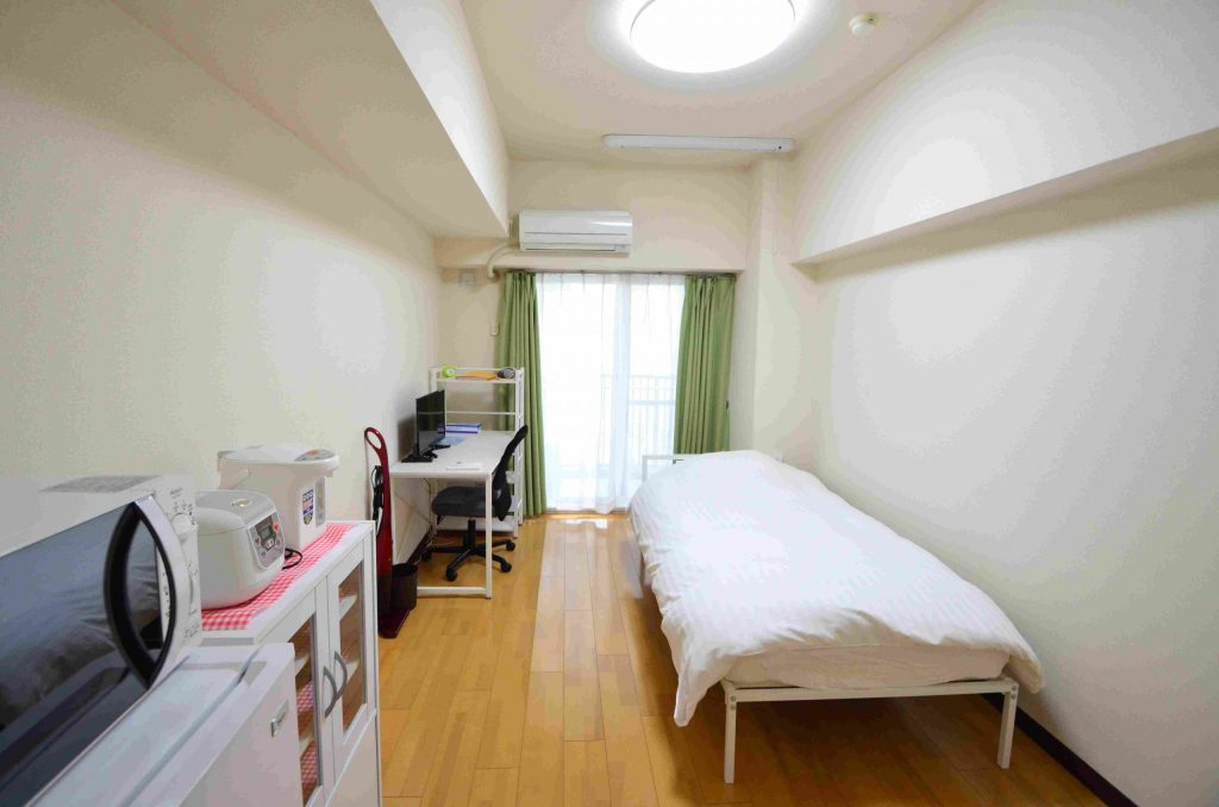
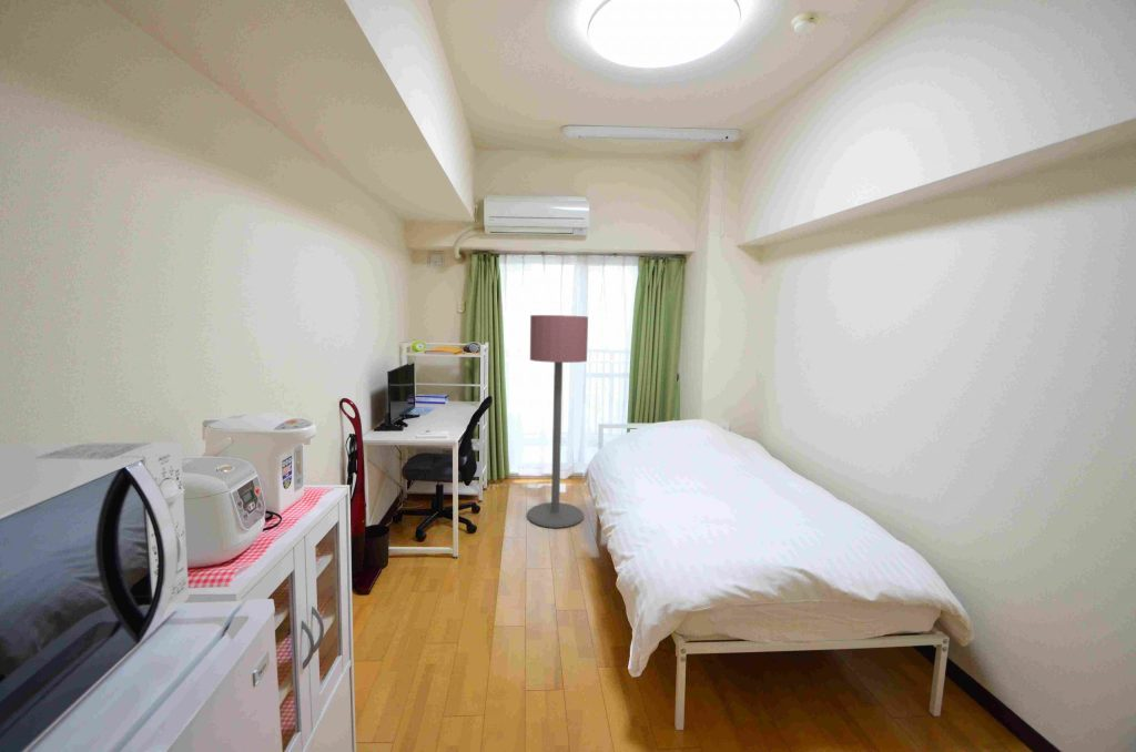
+ floor lamp [526,314,589,529]
